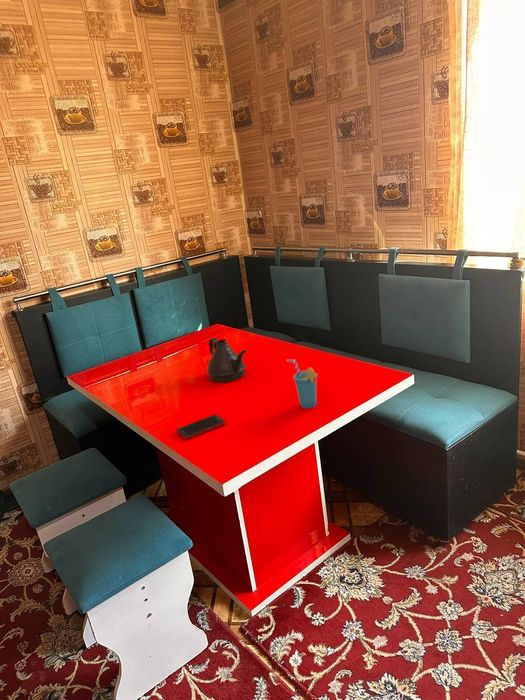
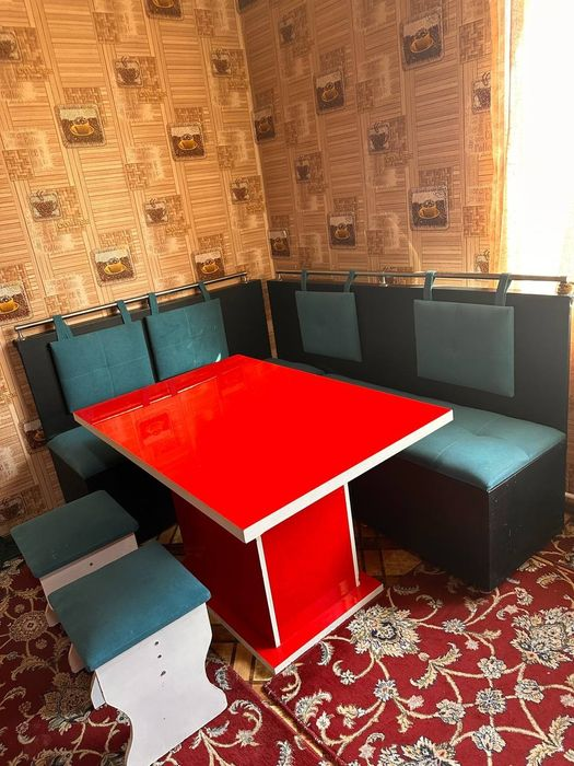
- teapot [206,337,248,383]
- cell phone [175,413,227,441]
- cup [286,359,318,409]
